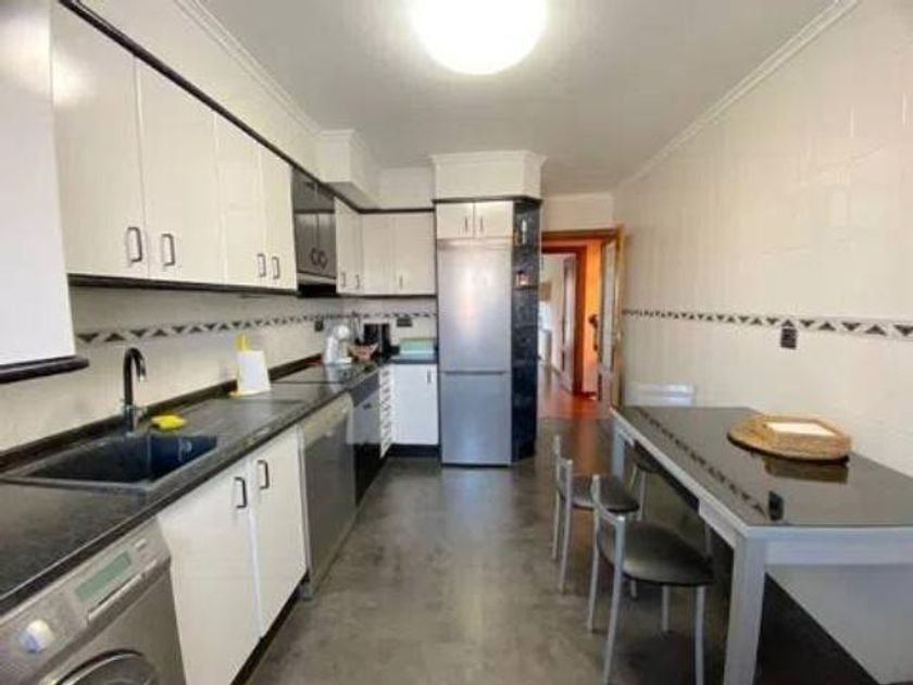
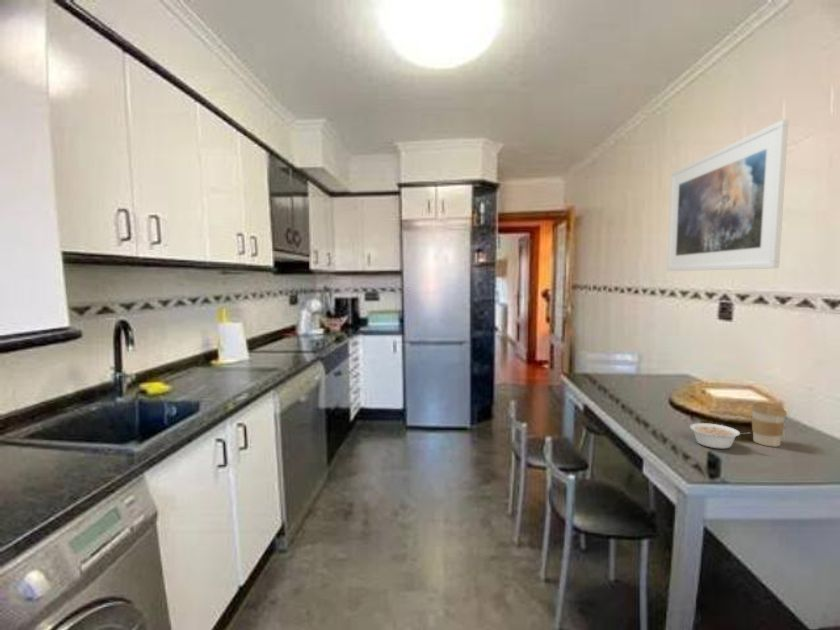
+ coffee cup [750,401,788,448]
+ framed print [666,119,789,272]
+ legume [689,422,752,450]
